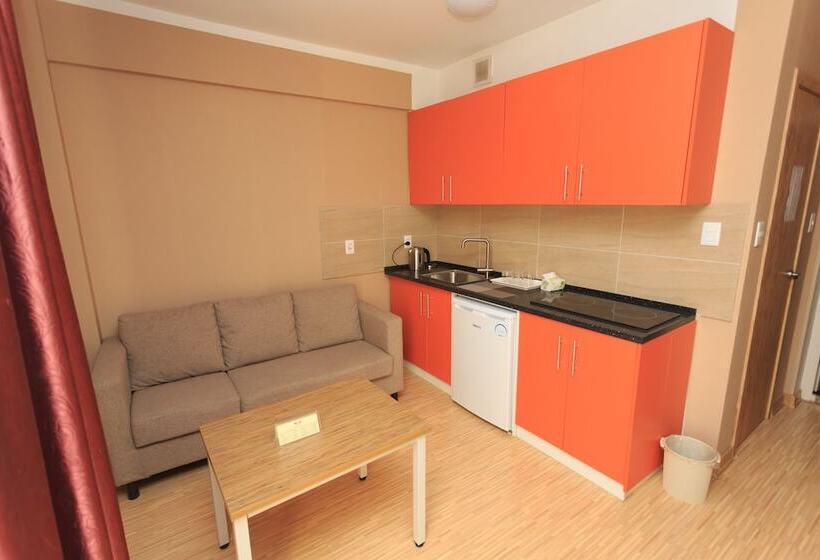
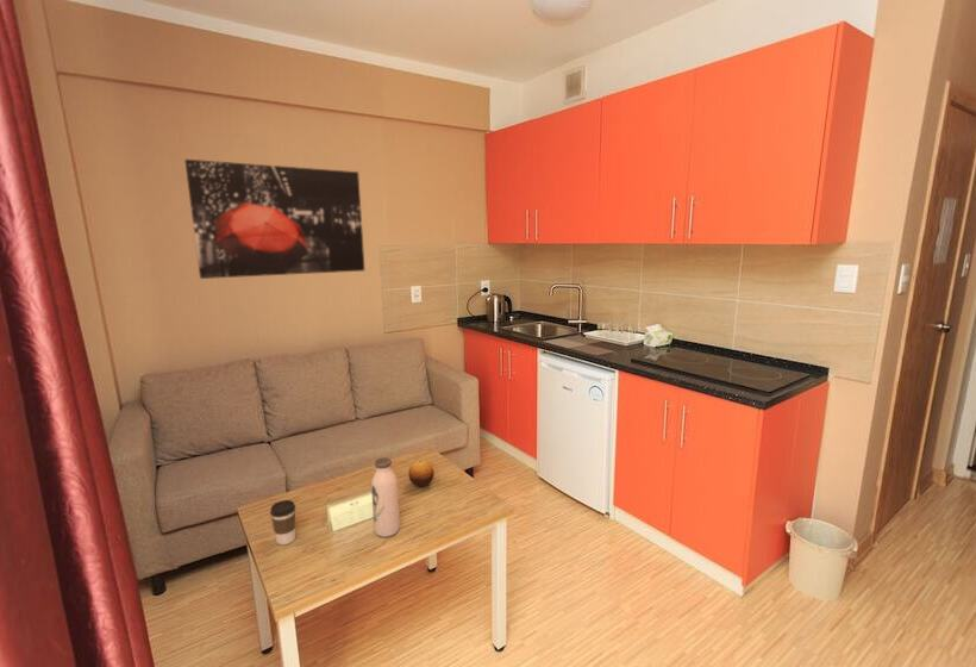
+ coffee cup [269,499,296,546]
+ wall art [183,158,365,280]
+ water bottle [370,456,401,538]
+ fruit [407,459,436,487]
